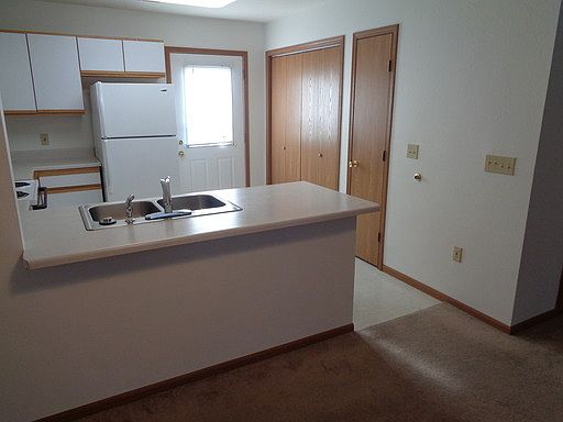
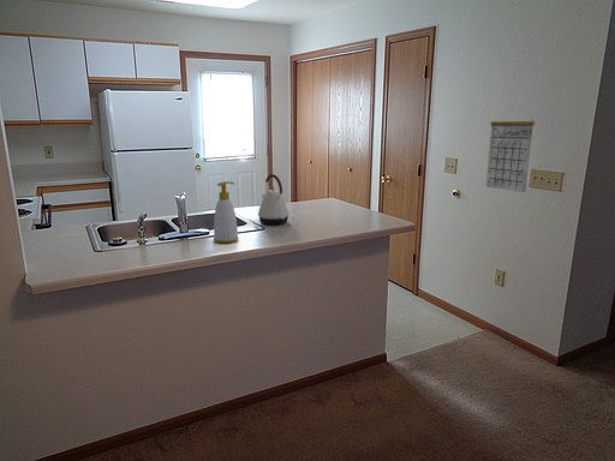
+ kettle [257,173,289,226]
+ soap bottle [213,180,240,244]
+ calendar [485,106,536,193]
